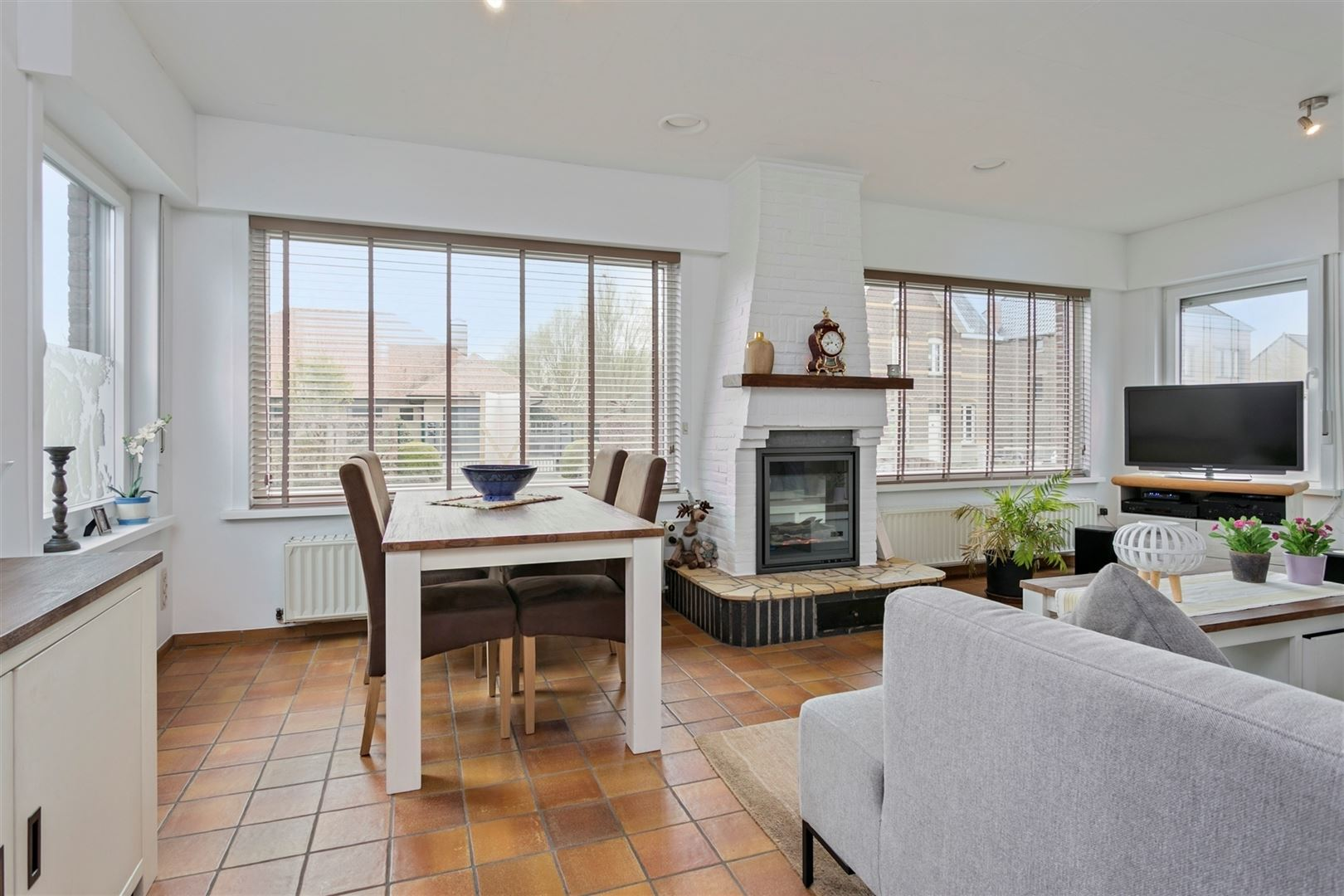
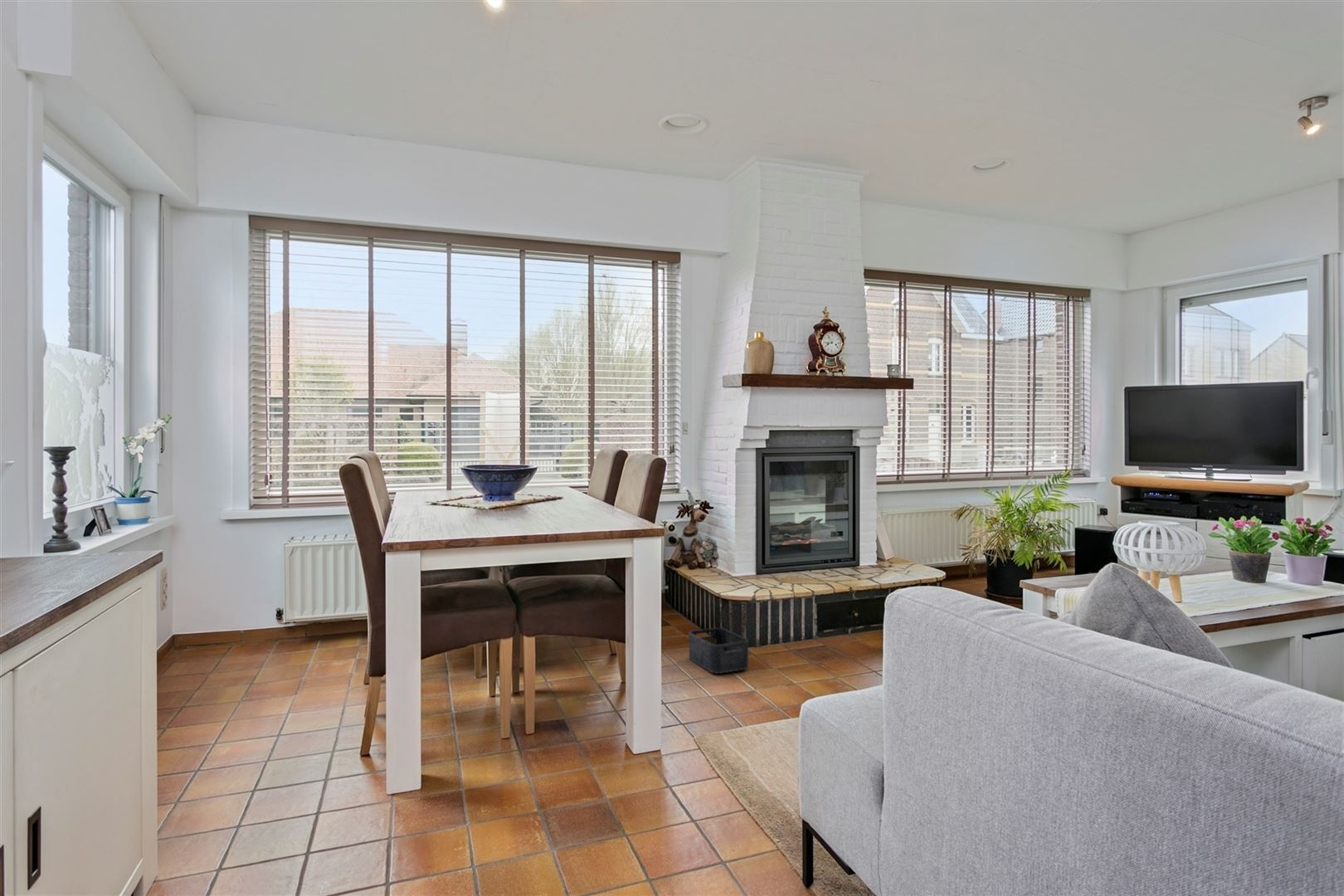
+ storage bin [688,627,749,674]
